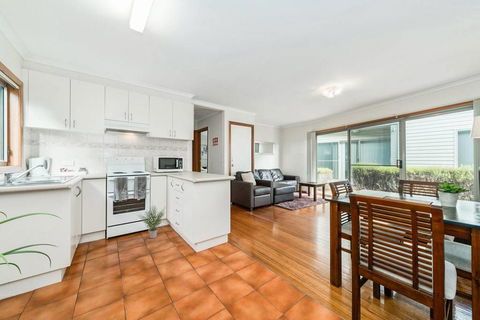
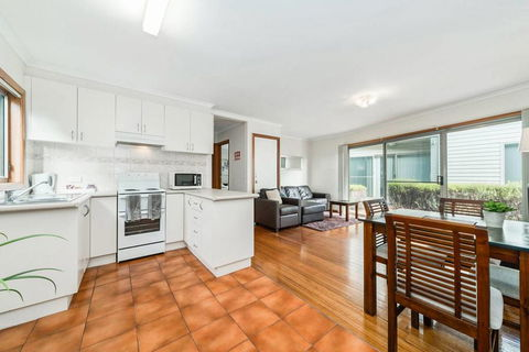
- potted plant [137,206,167,239]
